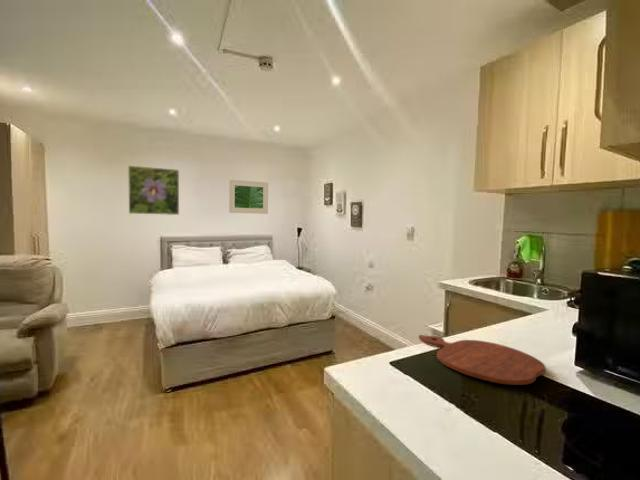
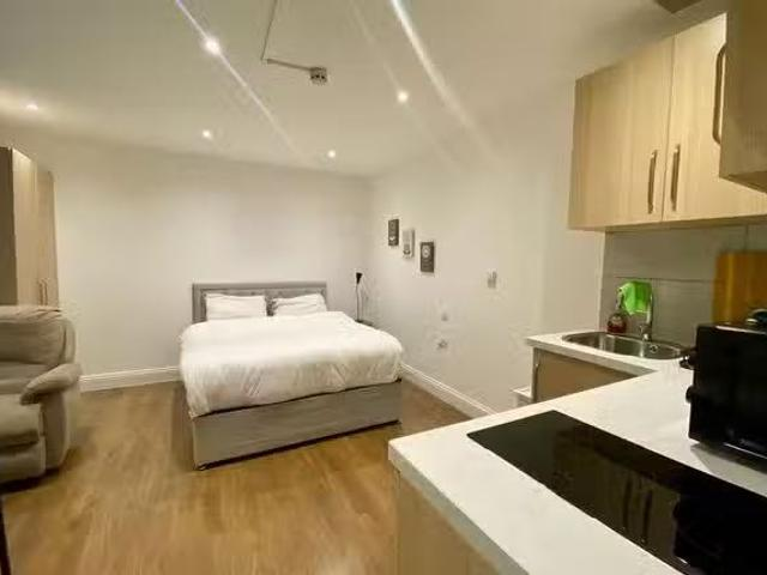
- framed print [228,179,269,215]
- cutting board [418,334,547,386]
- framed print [127,165,180,216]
